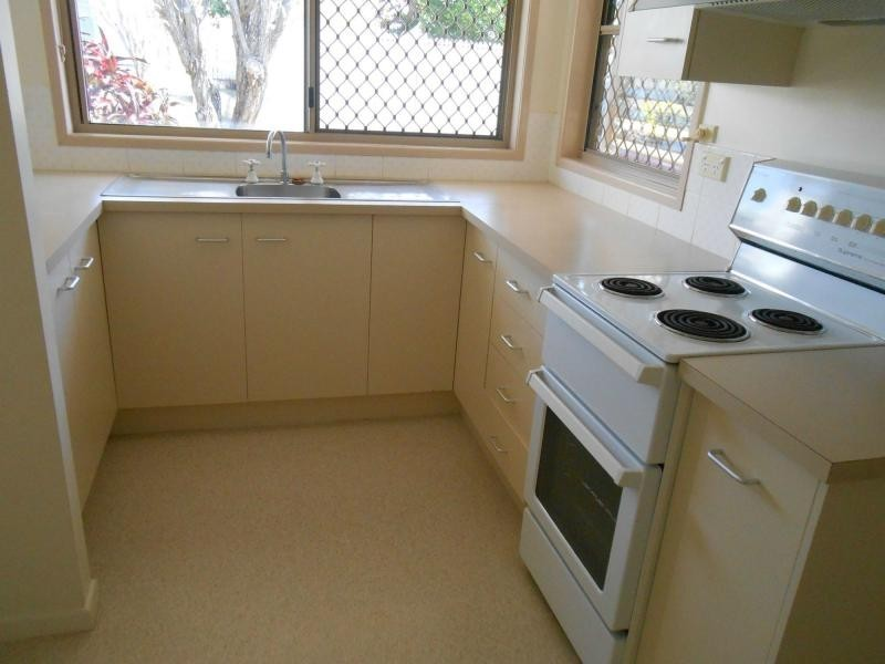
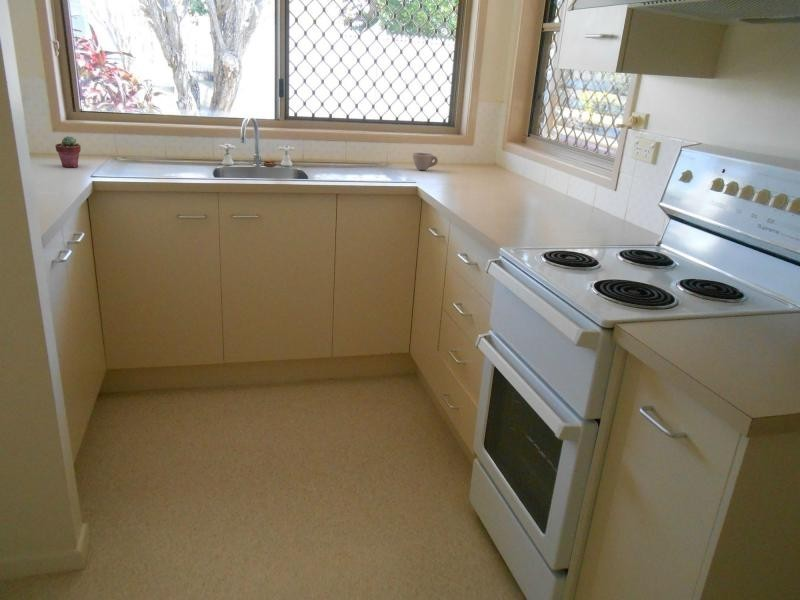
+ potted succulent [54,135,82,168]
+ cup [412,152,439,171]
